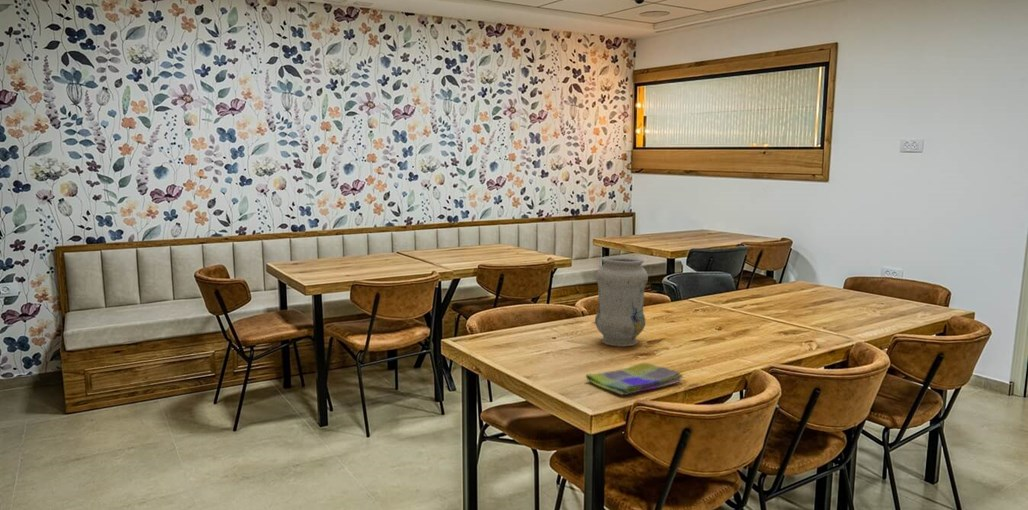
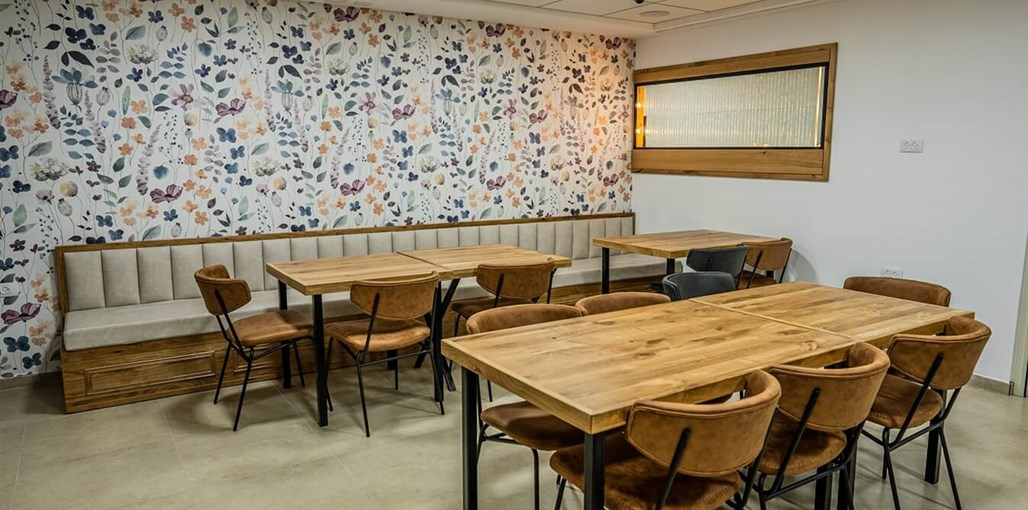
- vase [594,255,649,348]
- dish towel [585,361,684,396]
